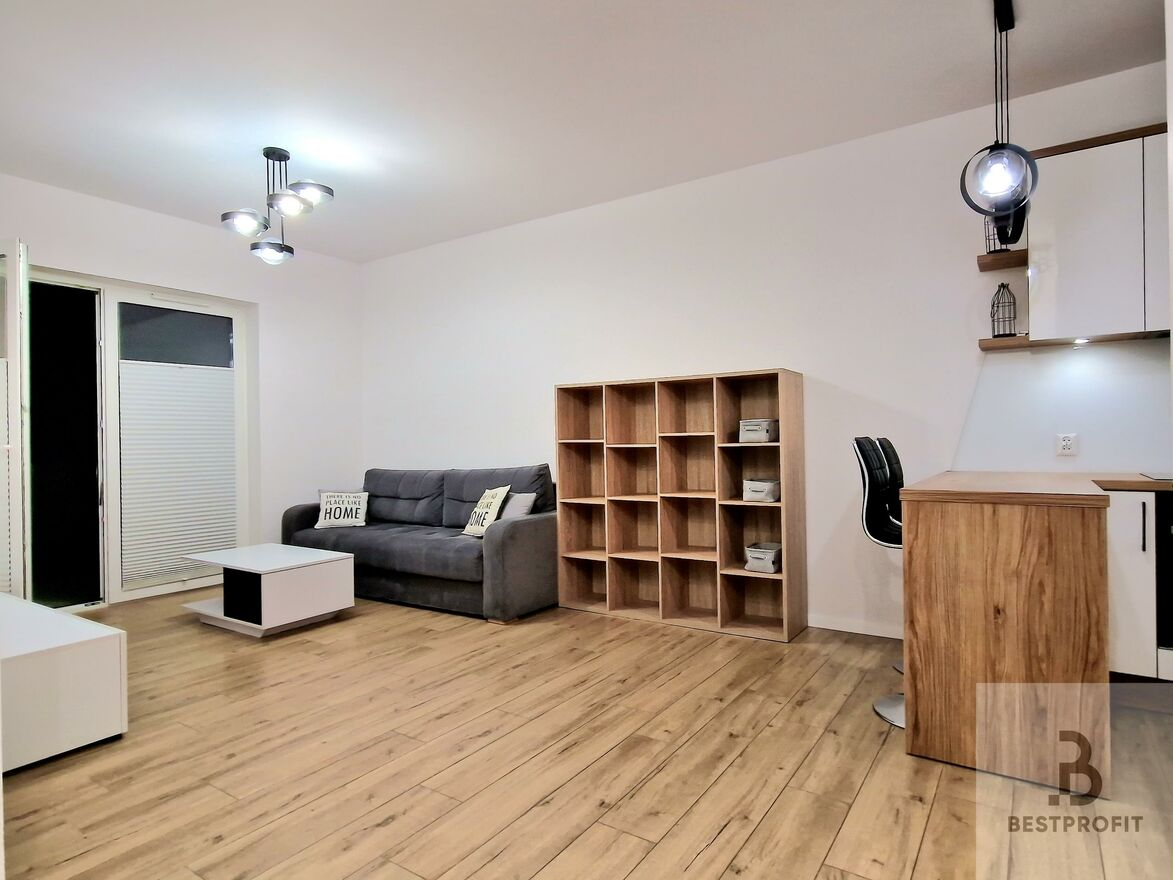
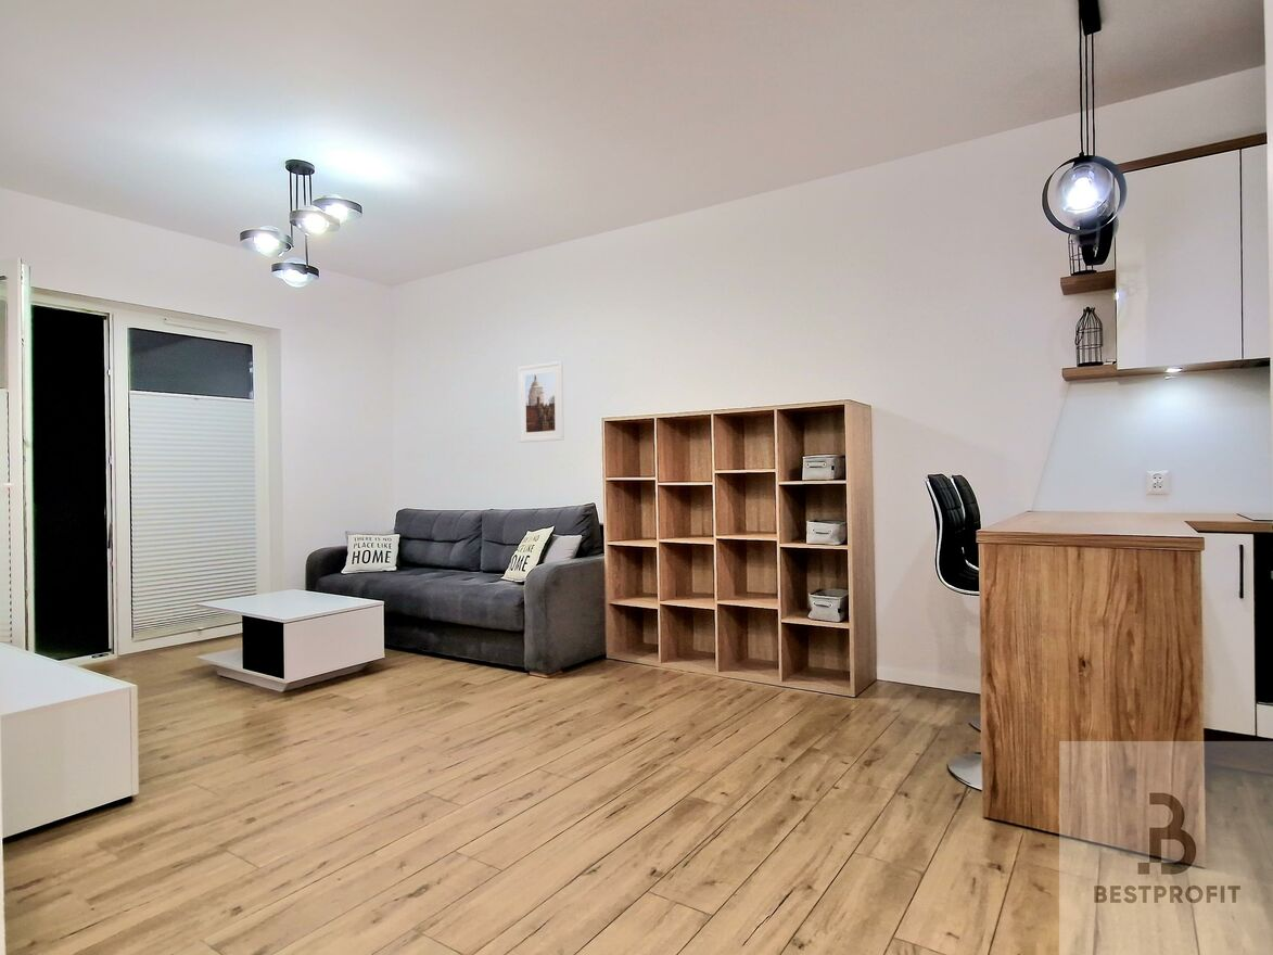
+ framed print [518,360,565,444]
